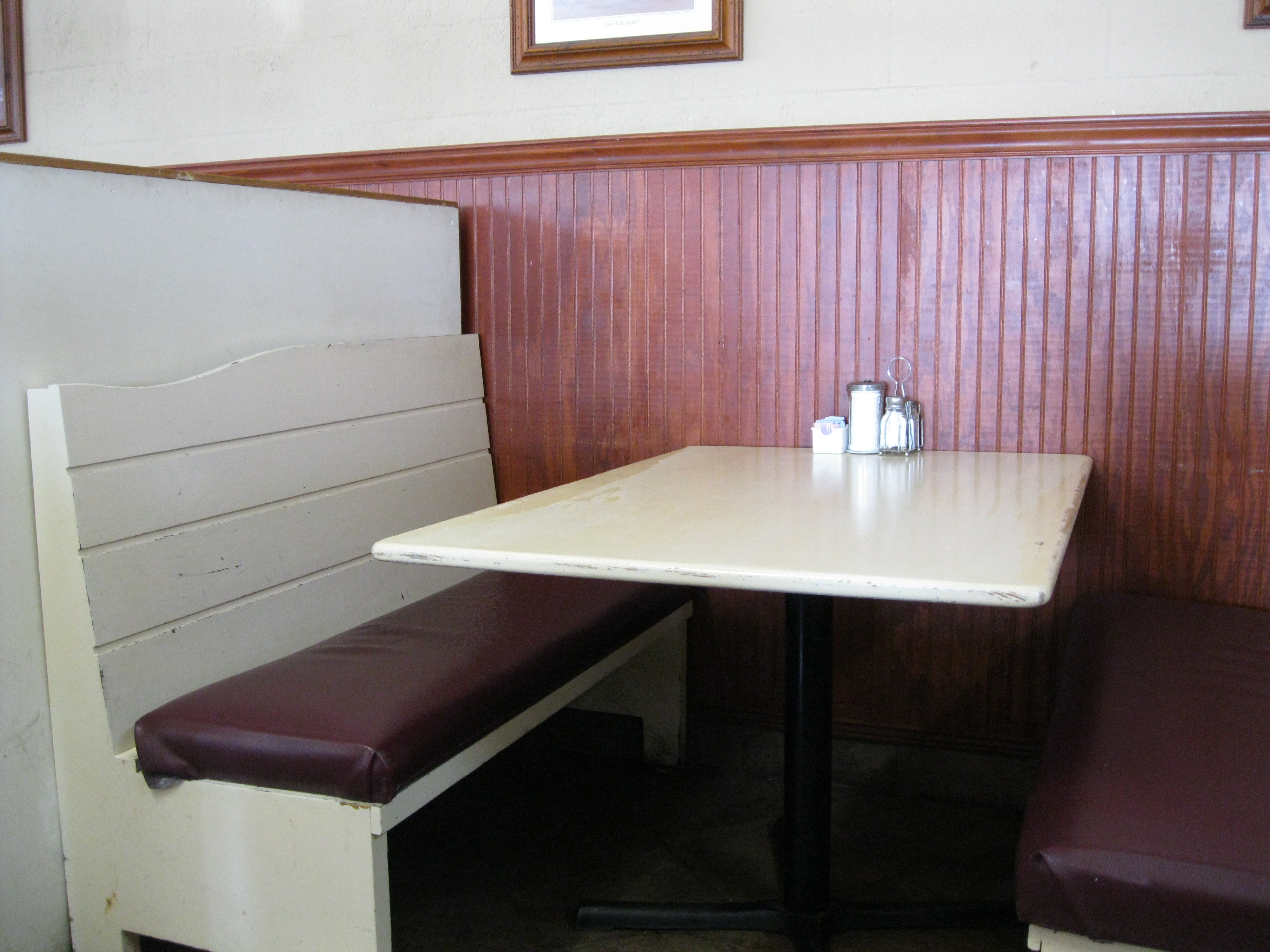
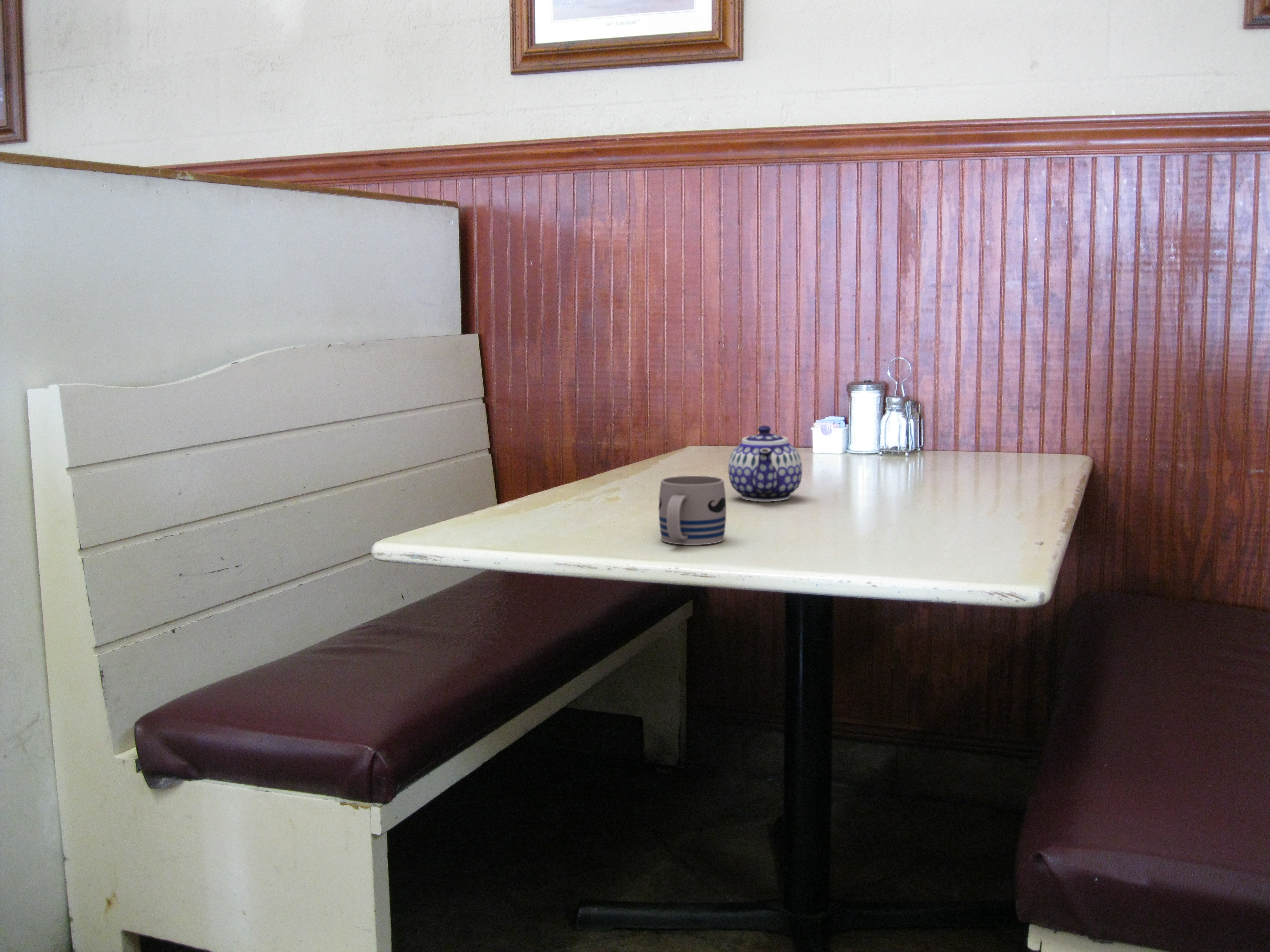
+ teapot [728,425,802,502]
+ mug [658,475,727,545]
